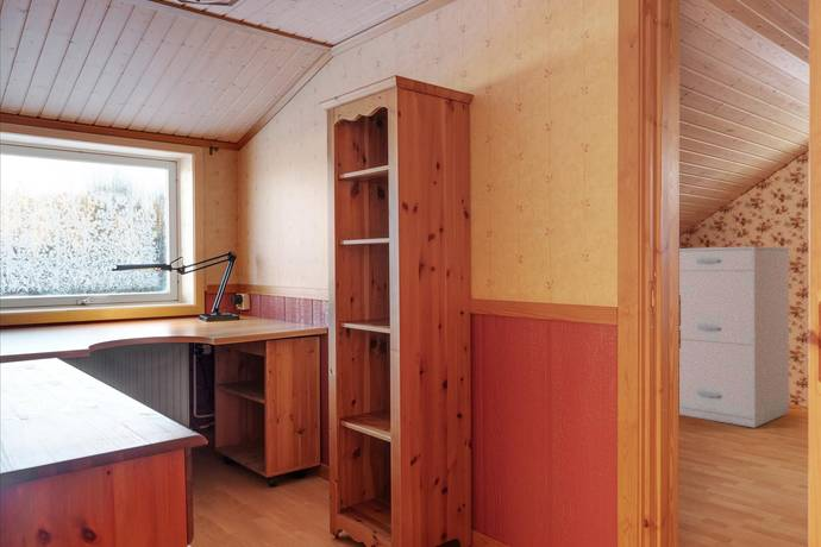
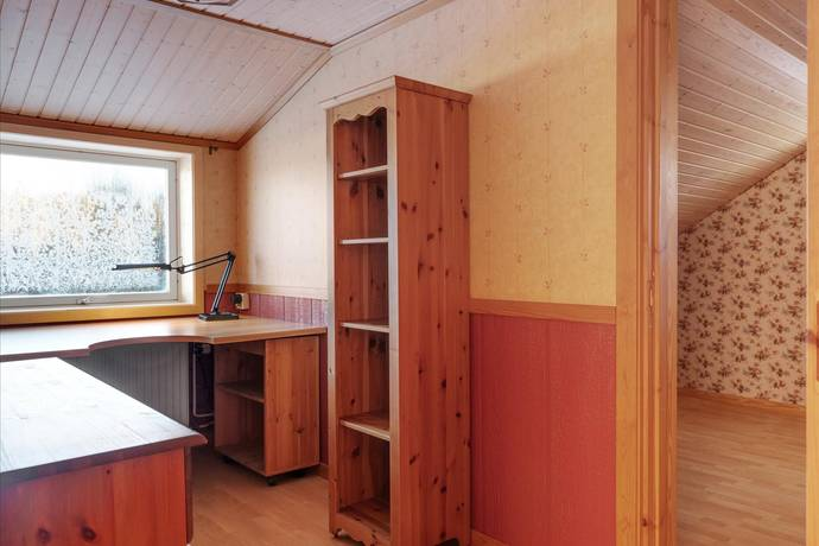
- filing cabinet [678,245,791,429]
